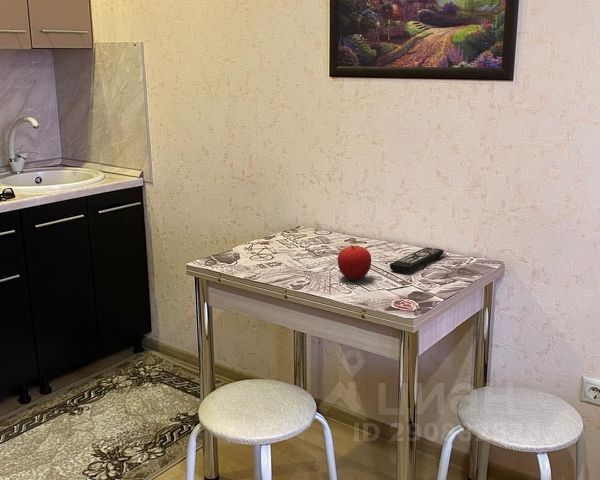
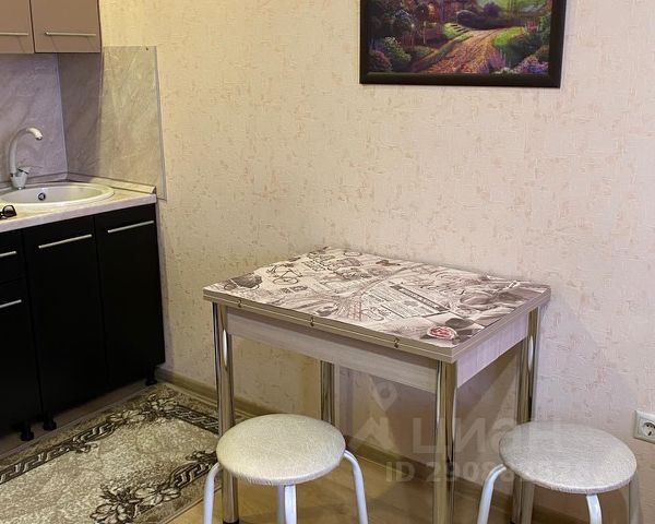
- remote control [389,247,445,274]
- fruit [337,244,372,280]
